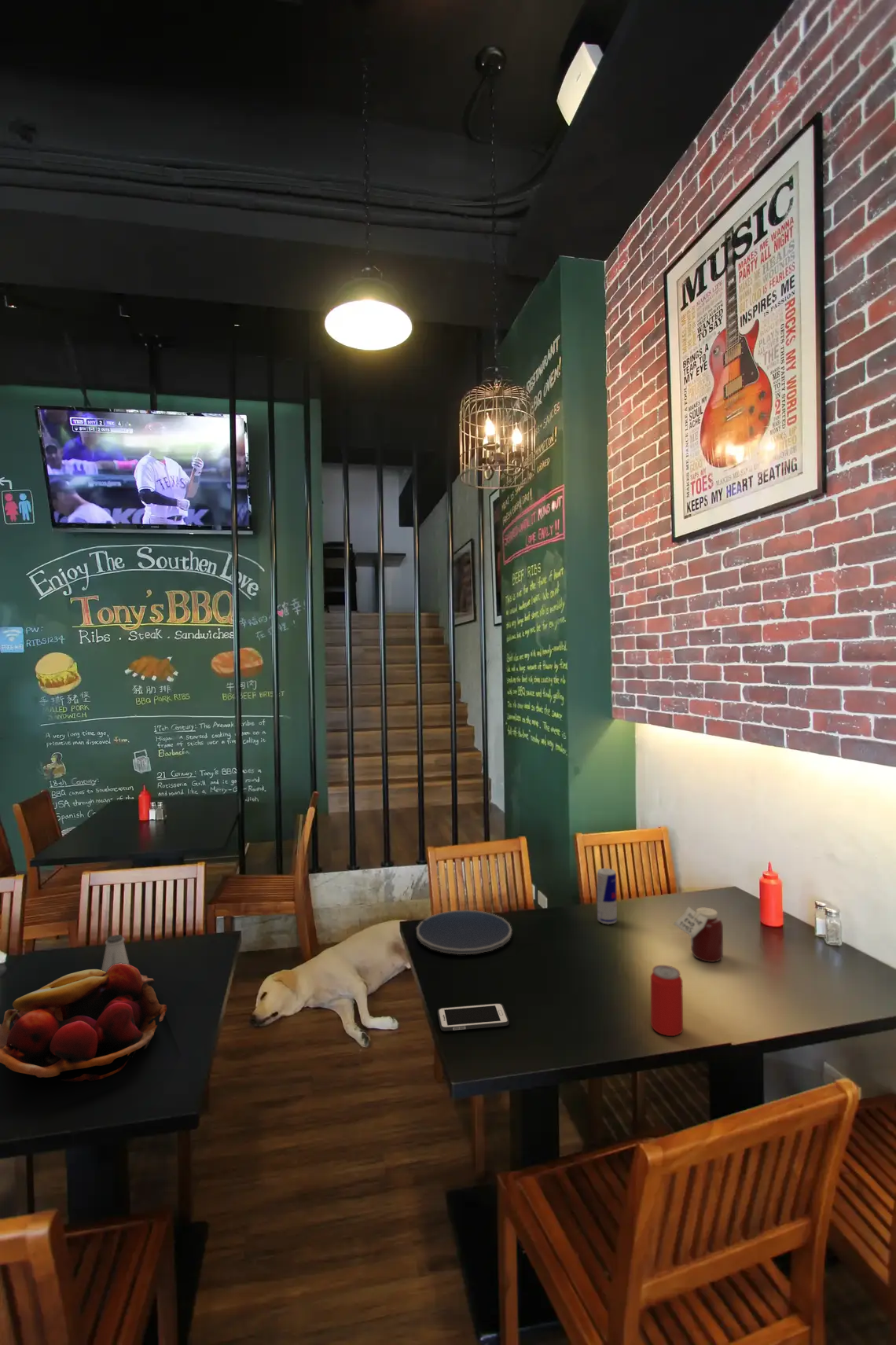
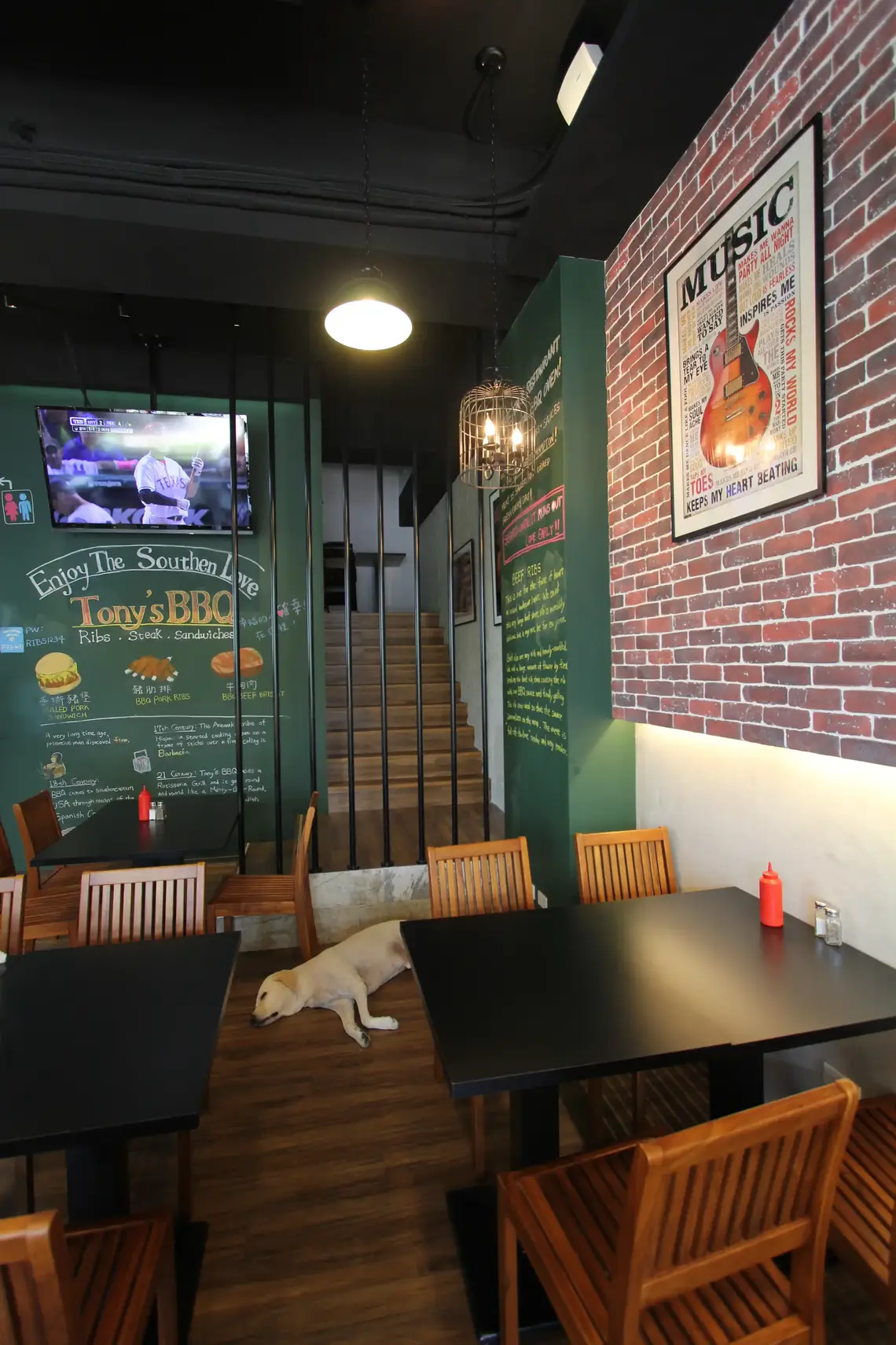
- plate [416,910,512,955]
- beverage can [650,965,684,1037]
- beverage can [596,868,618,925]
- cell phone [437,1002,509,1032]
- saltshaker [101,934,130,972]
- jar [673,906,724,963]
- fruit basket [0,963,167,1082]
